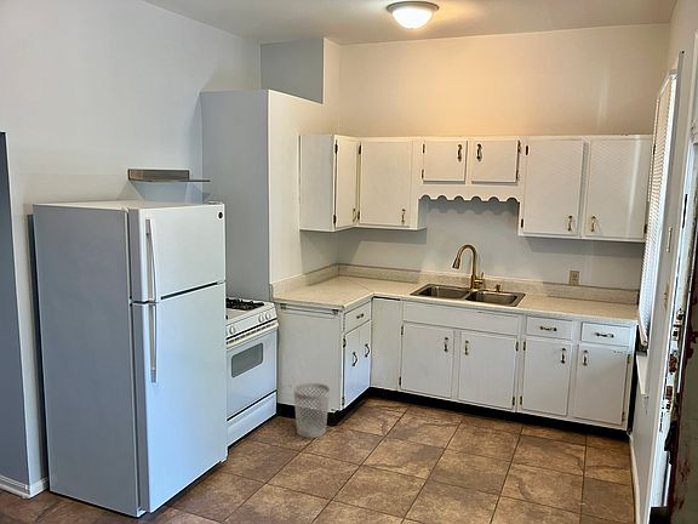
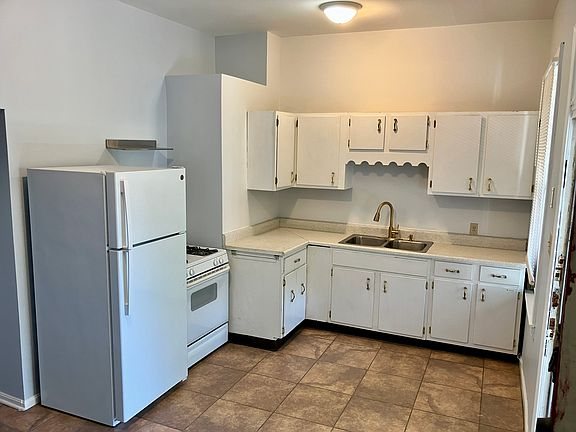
- wastebasket [292,382,331,439]
